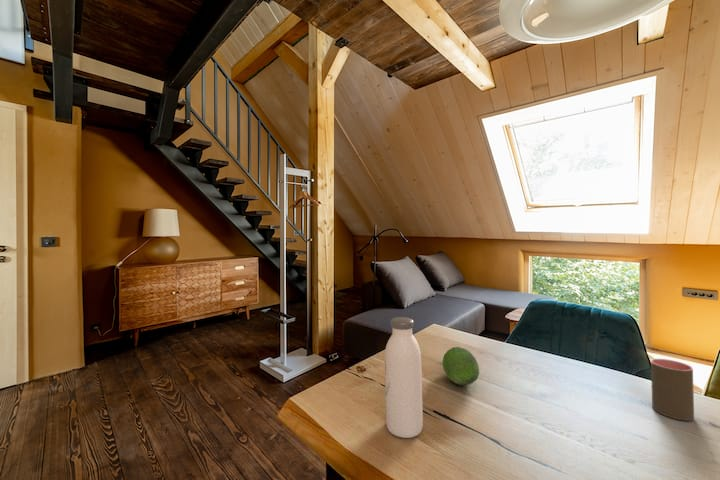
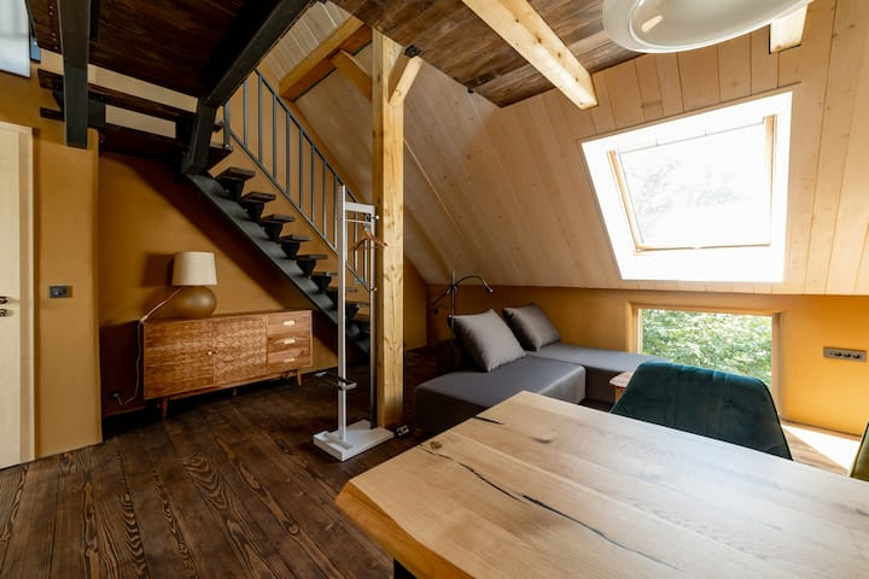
- cup [650,358,695,422]
- water bottle [384,316,424,439]
- fruit [442,346,480,386]
